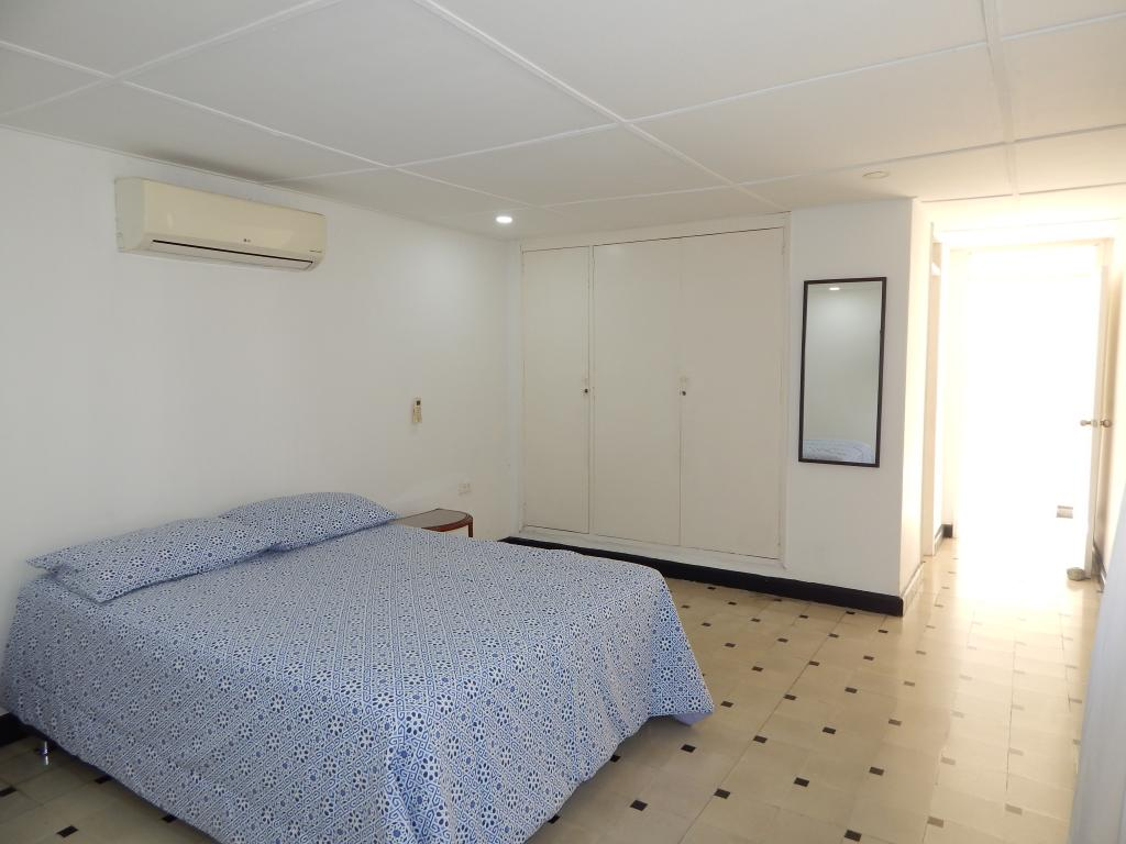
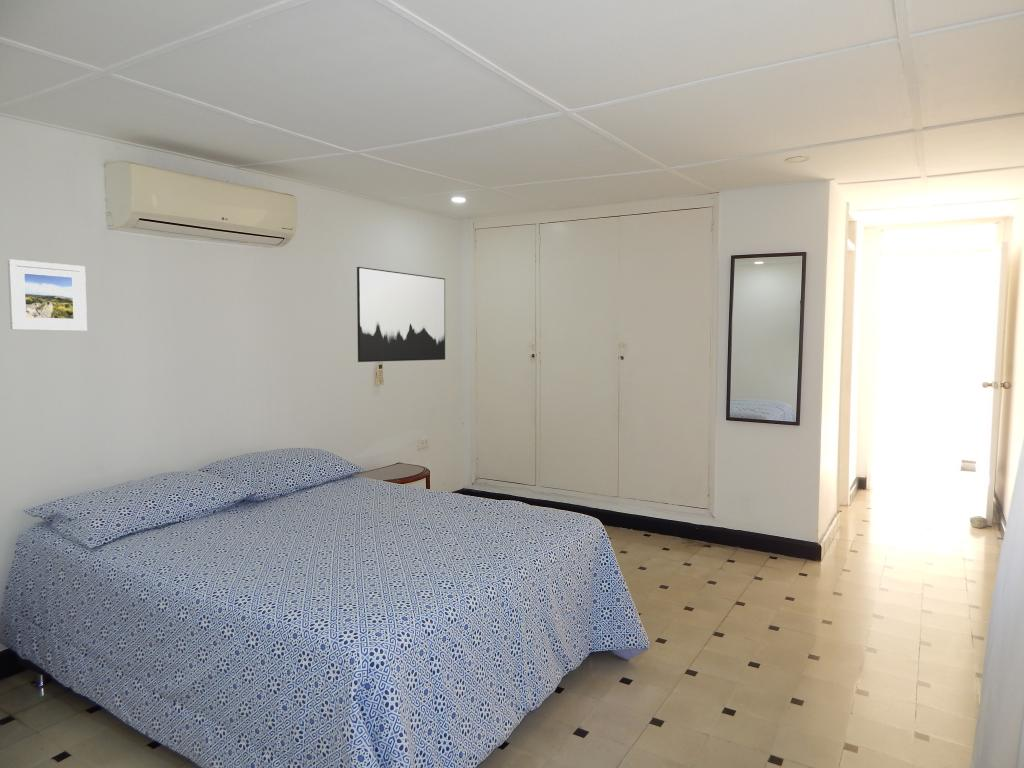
+ wall art [356,266,446,363]
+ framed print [7,258,88,332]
